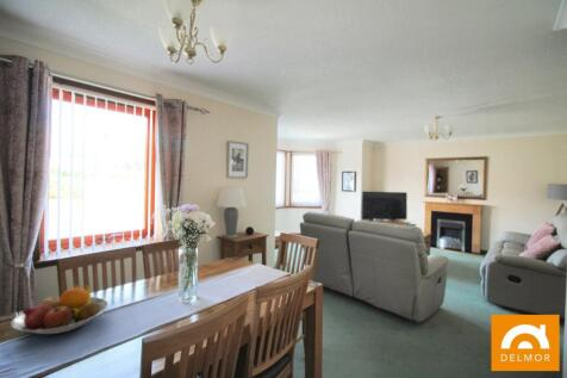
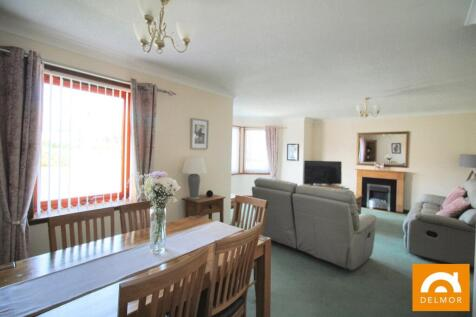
- fruit bowl [10,283,110,335]
